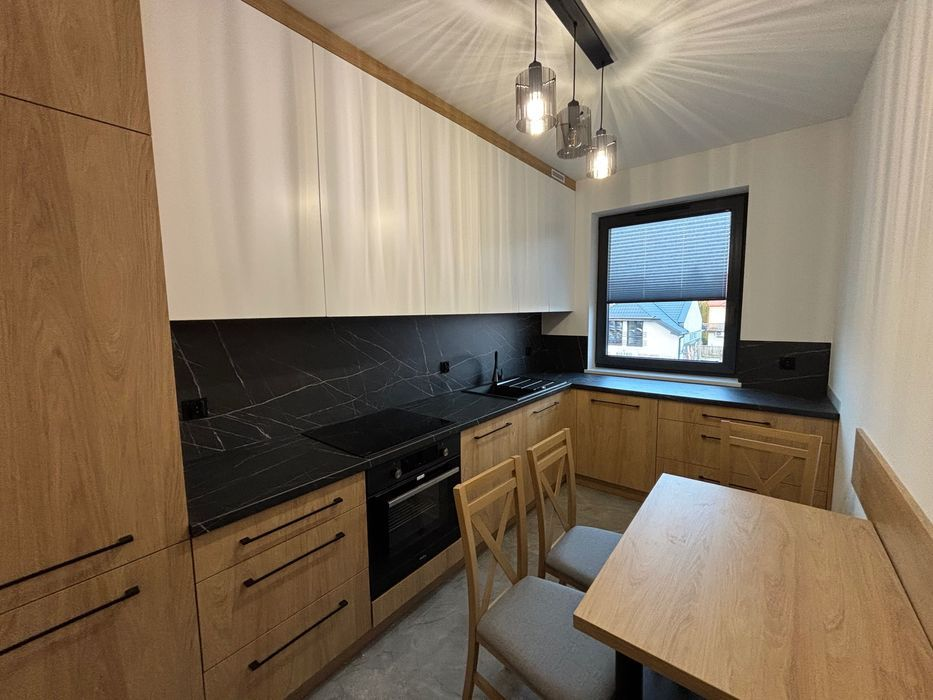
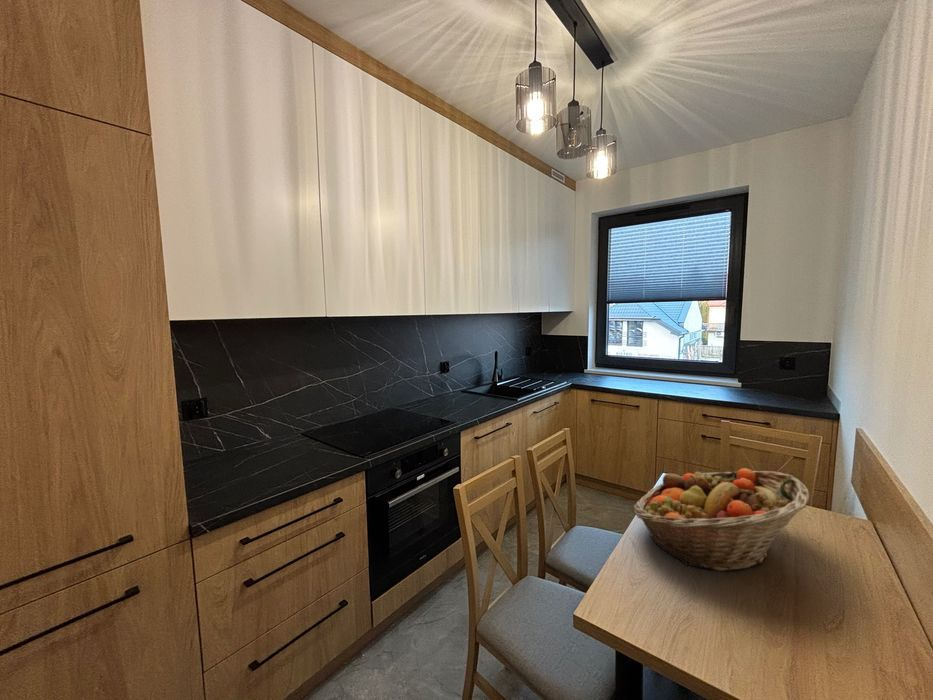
+ fruit basket [633,467,810,572]
